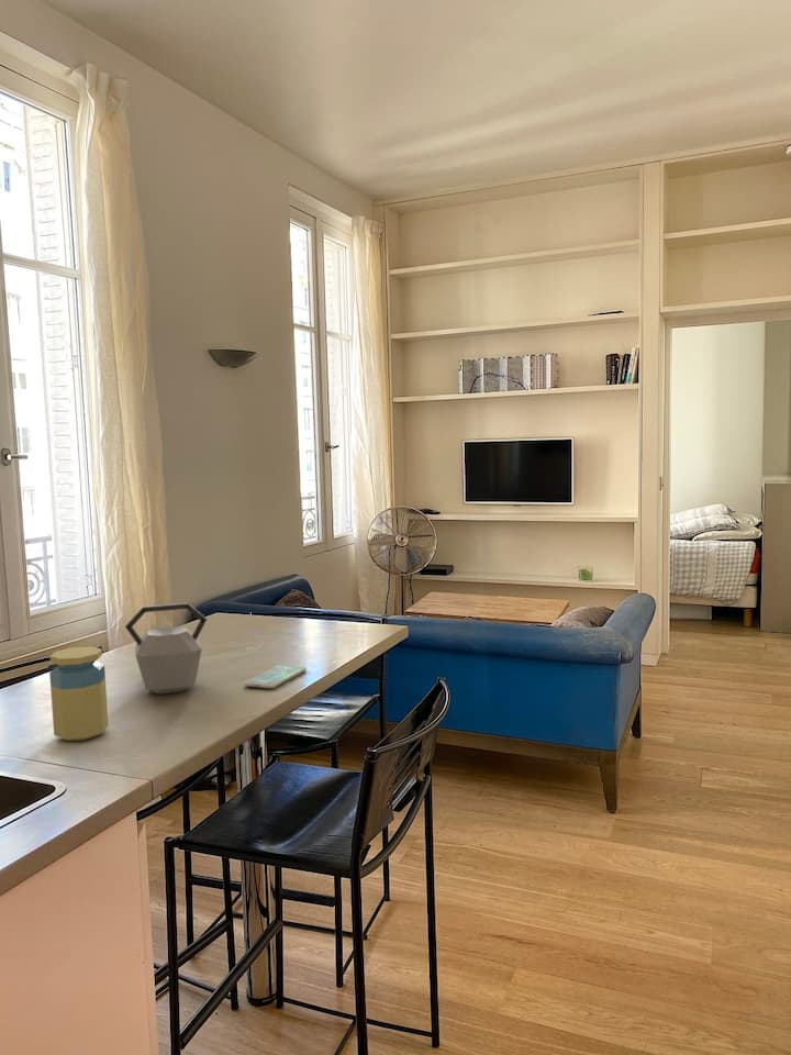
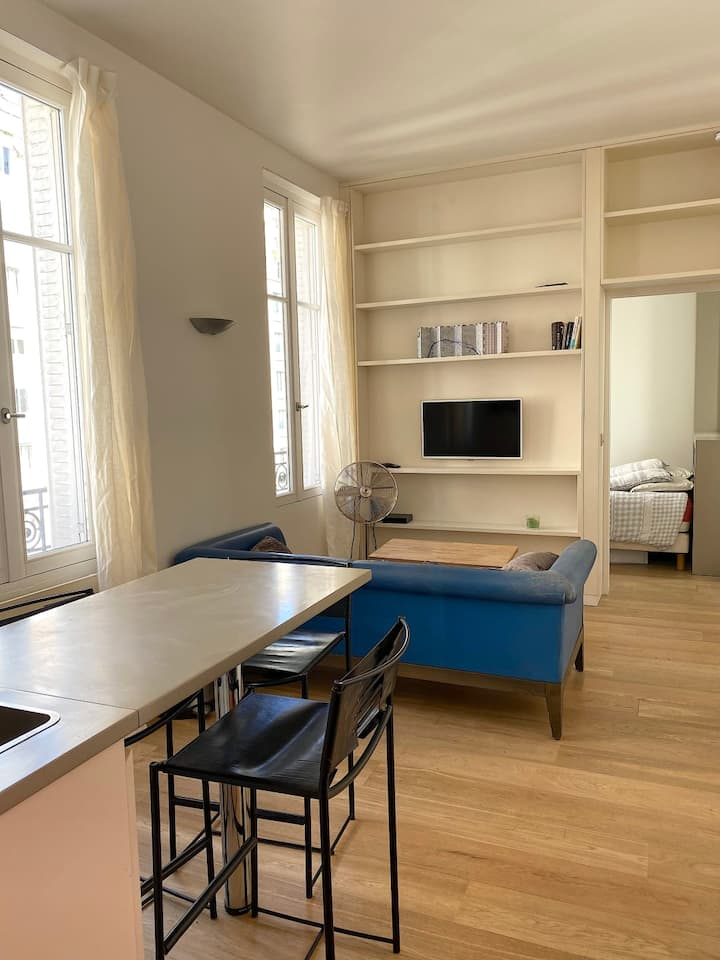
- kettle [124,602,208,696]
- smartphone [244,664,307,689]
- jar [48,645,109,742]
